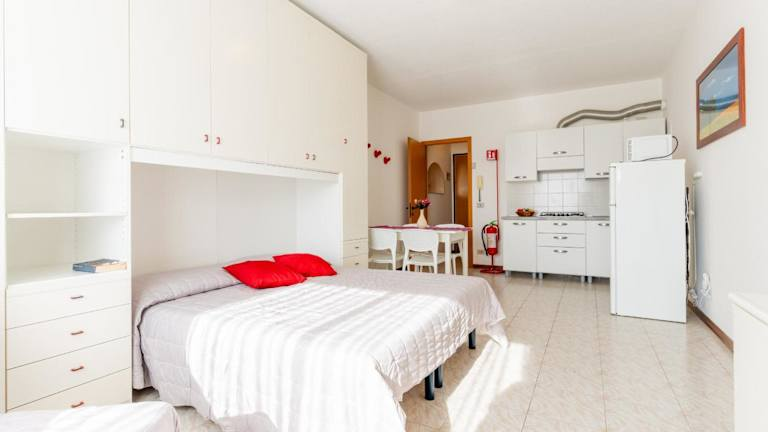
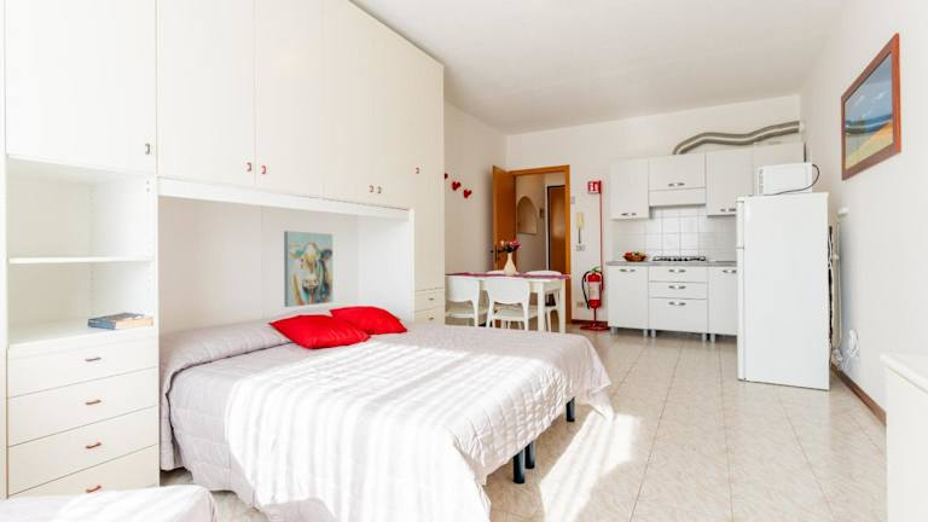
+ wall art [283,230,335,308]
